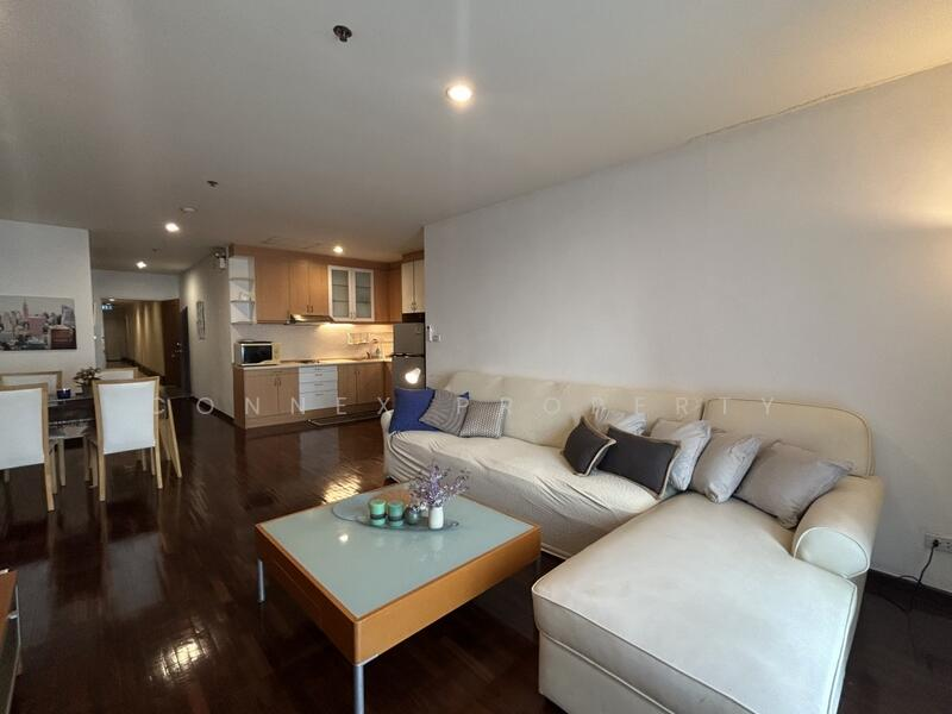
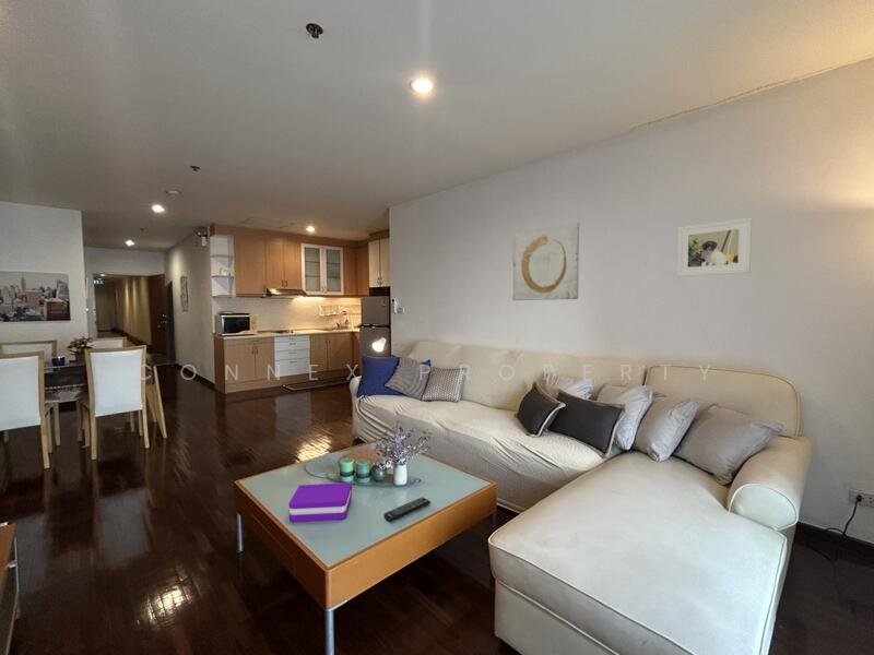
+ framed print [676,216,753,277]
+ book [288,481,353,523]
+ remote control [382,496,432,523]
+ wall art [511,222,580,301]
